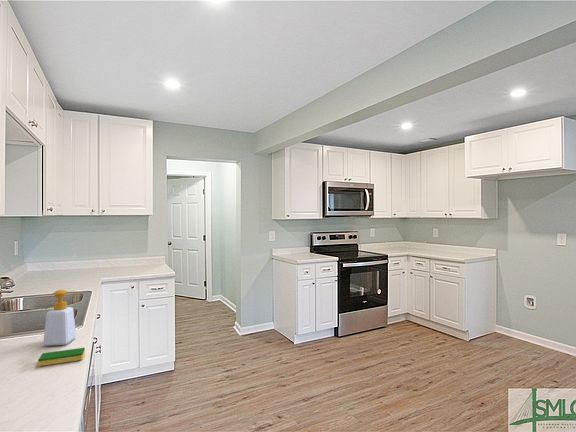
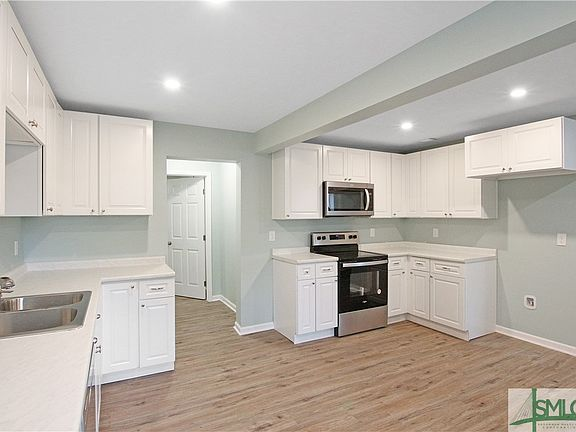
- dish sponge [37,347,86,367]
- soap bottle [42,289,83,346]
